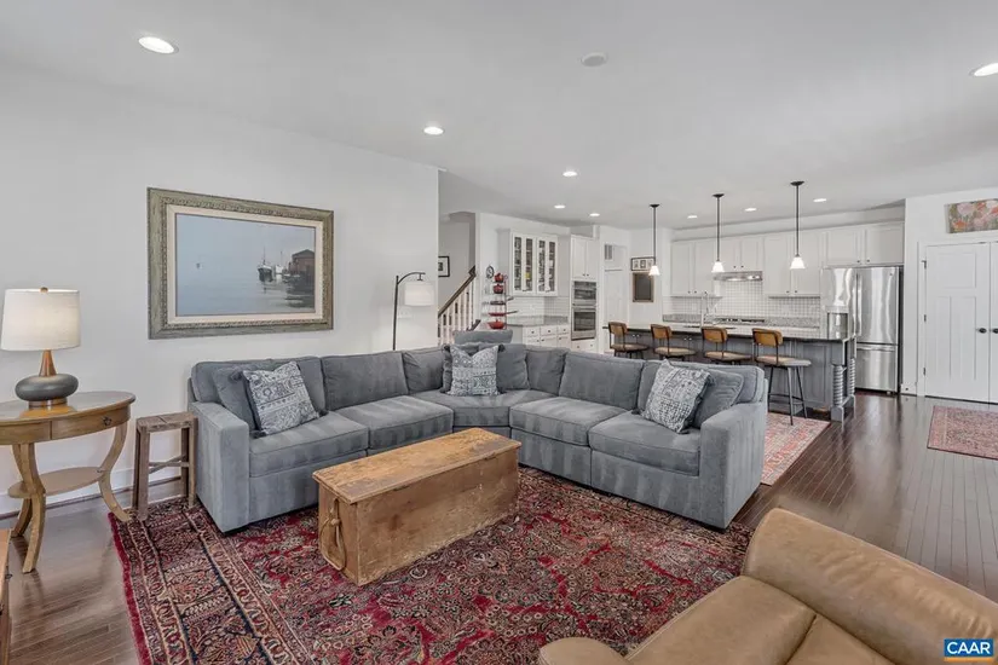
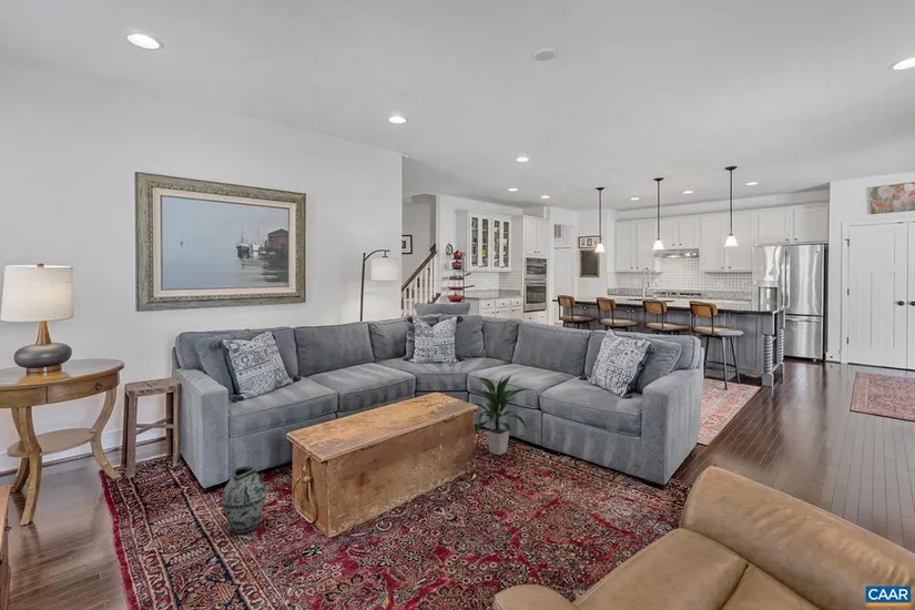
+ indoor plant [474,373,529,456]
+ vase [221,466,267,535]
